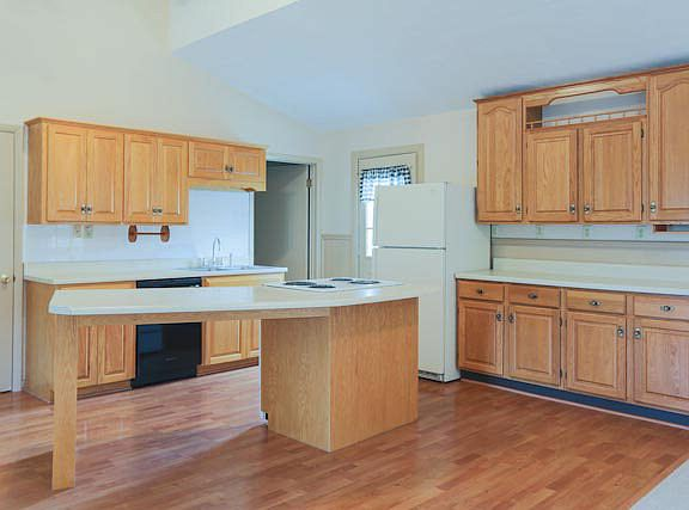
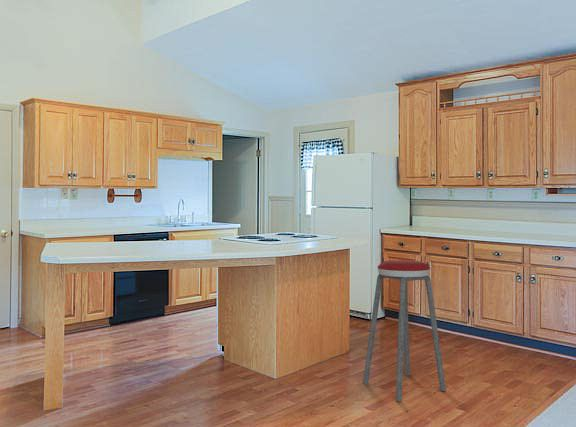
+ music stool [362,260,447,402]
